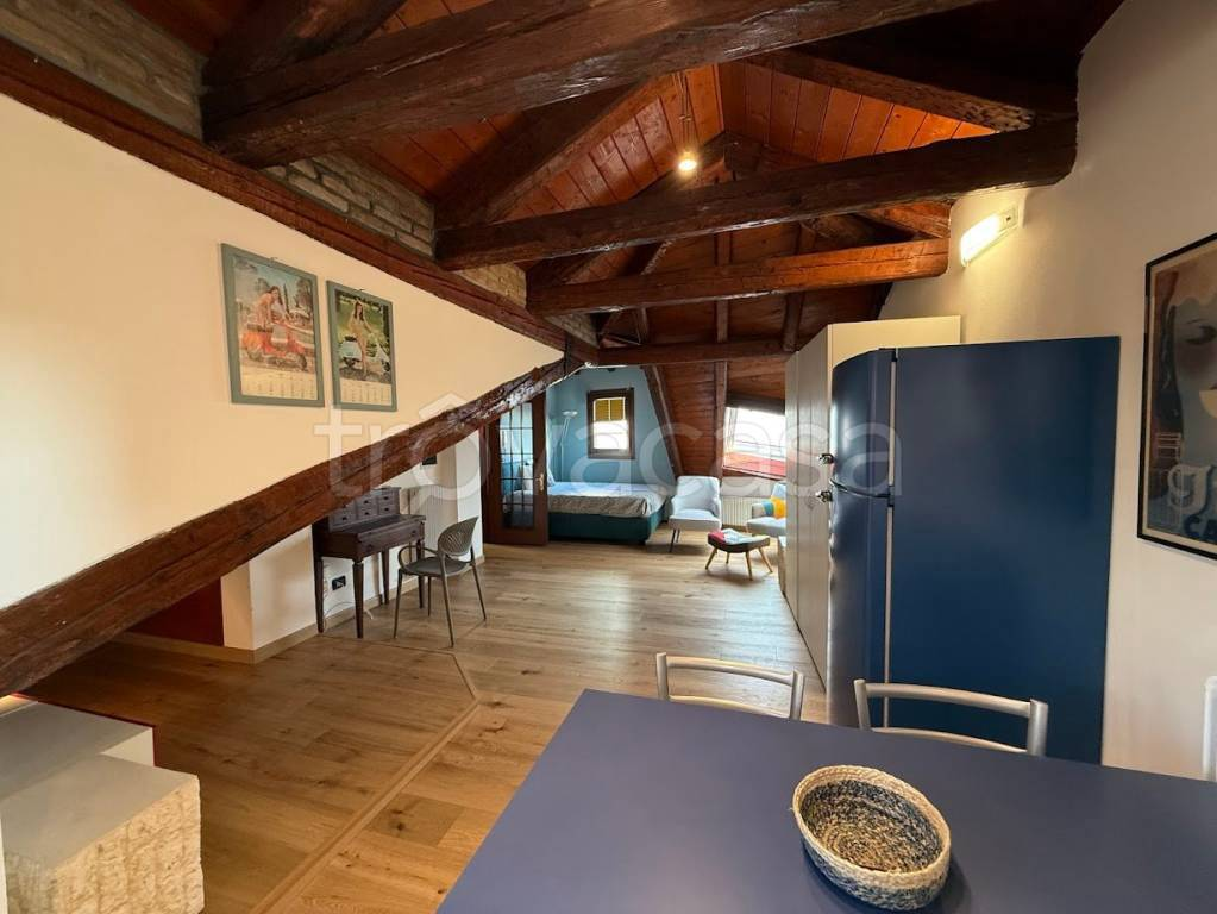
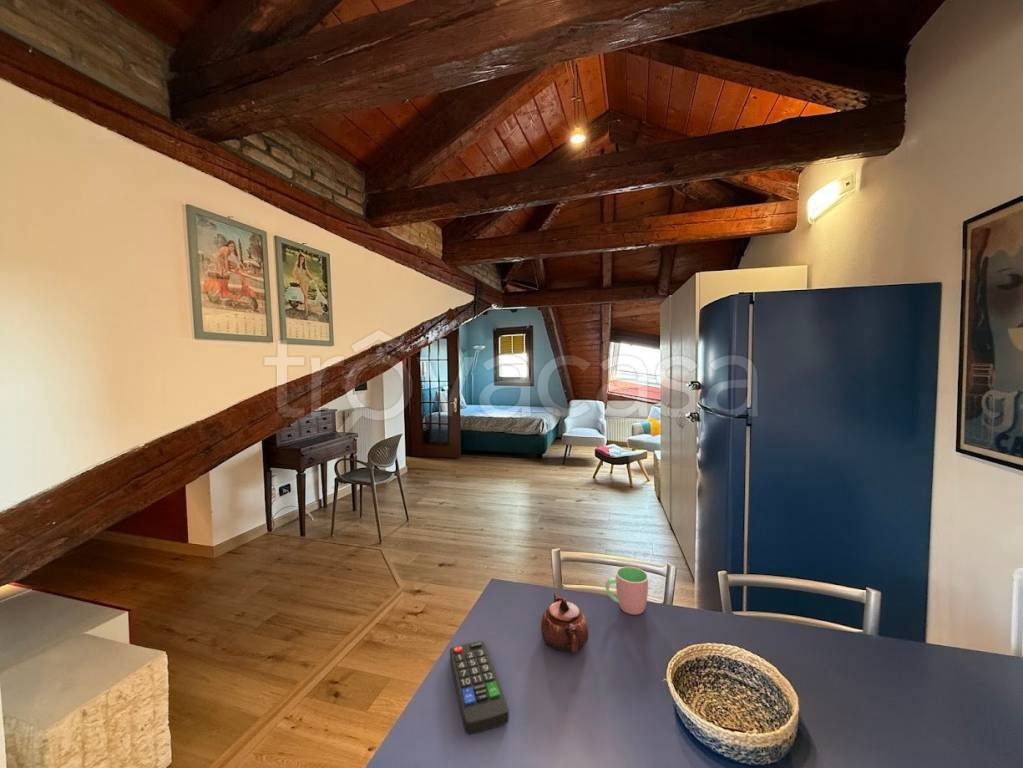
+ remote control [449,640,510,735]
+ cup [605,566,649,616]
+ teapot [540,592,589,655]
